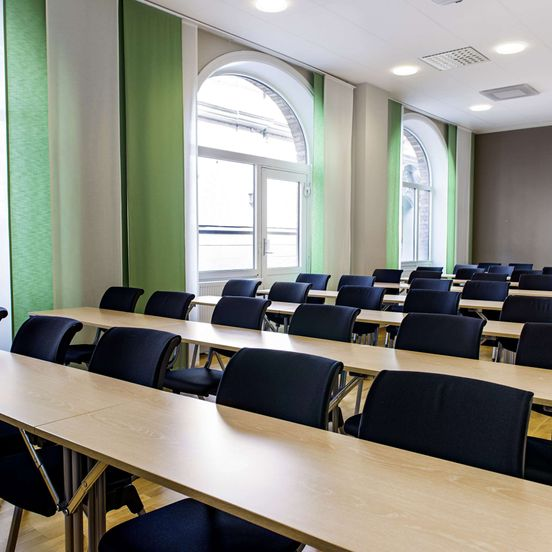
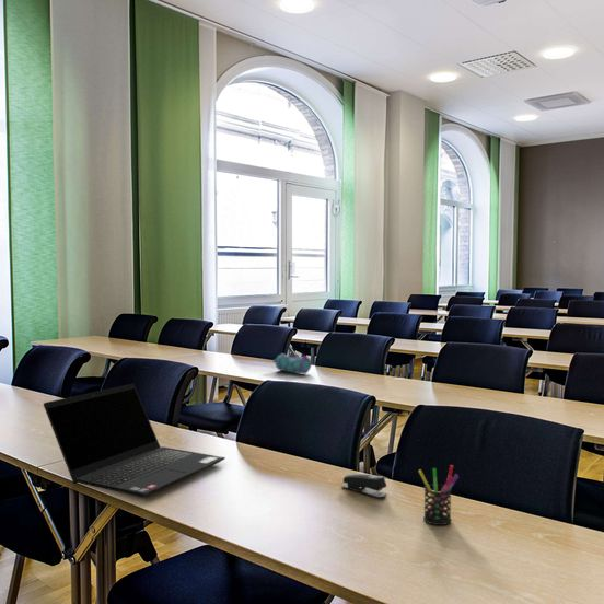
+ pencil case [272,352,312,374]
+ laptop computer [43,383,226,498]
+ pen holder [417,464,461,526]
+ stapler [340,473,388,499]
